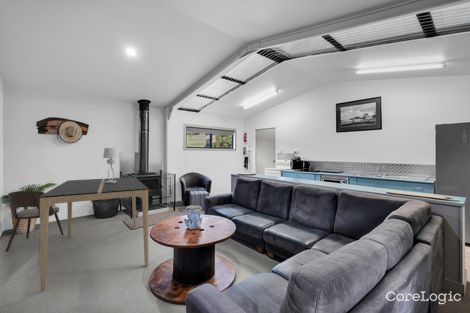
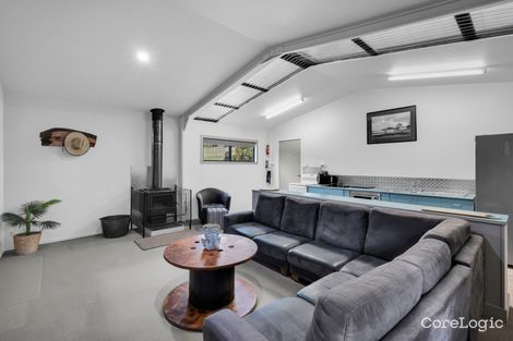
- table lamp [102,147,120,183]
- dining table [39,176,149,292]
- dining chair [5,190,65,253]
